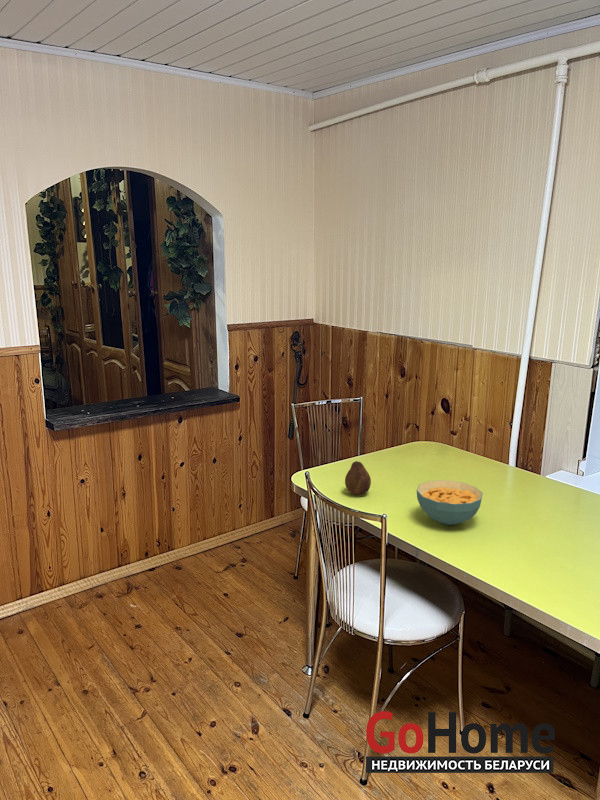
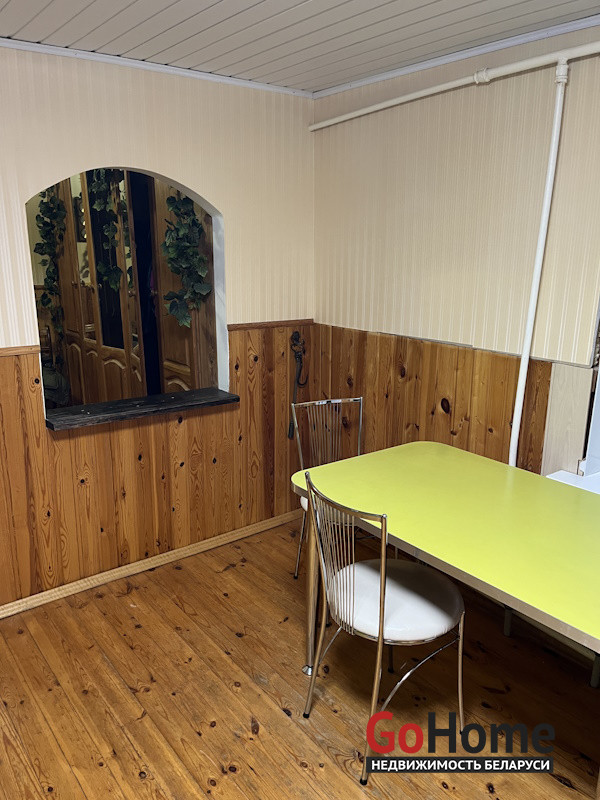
- fruit [344,460,372,496]
- cereal bowl [416,479,484,526]
